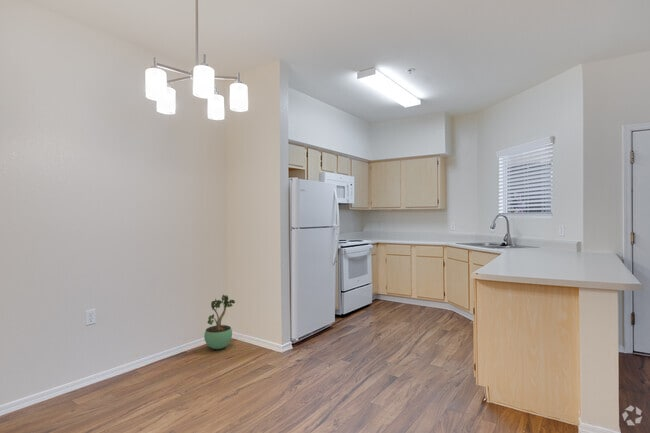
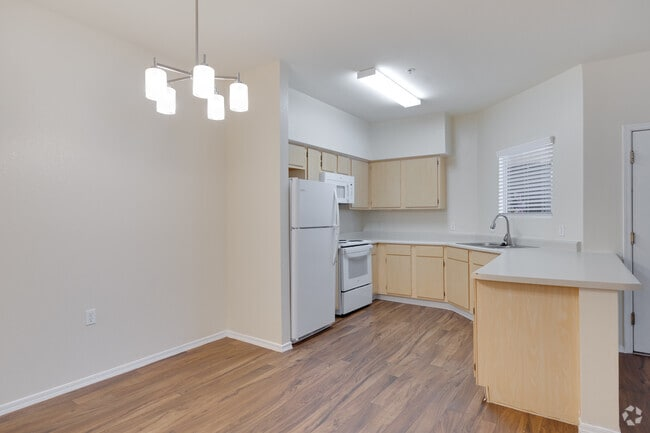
- potted plant [203,294,236,350]
